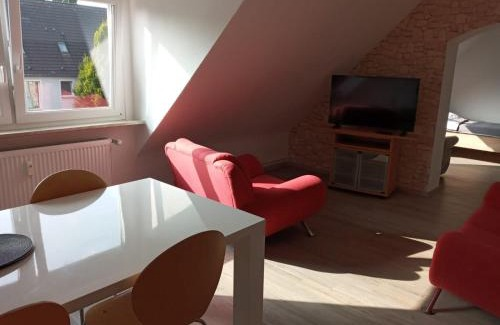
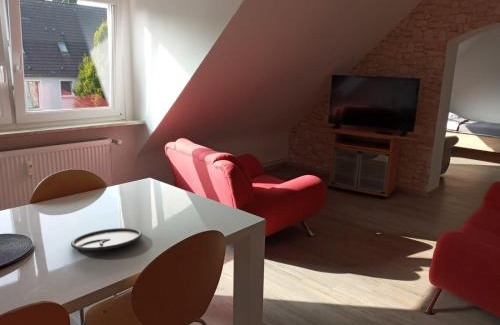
+ plate [70,227,143,252]
